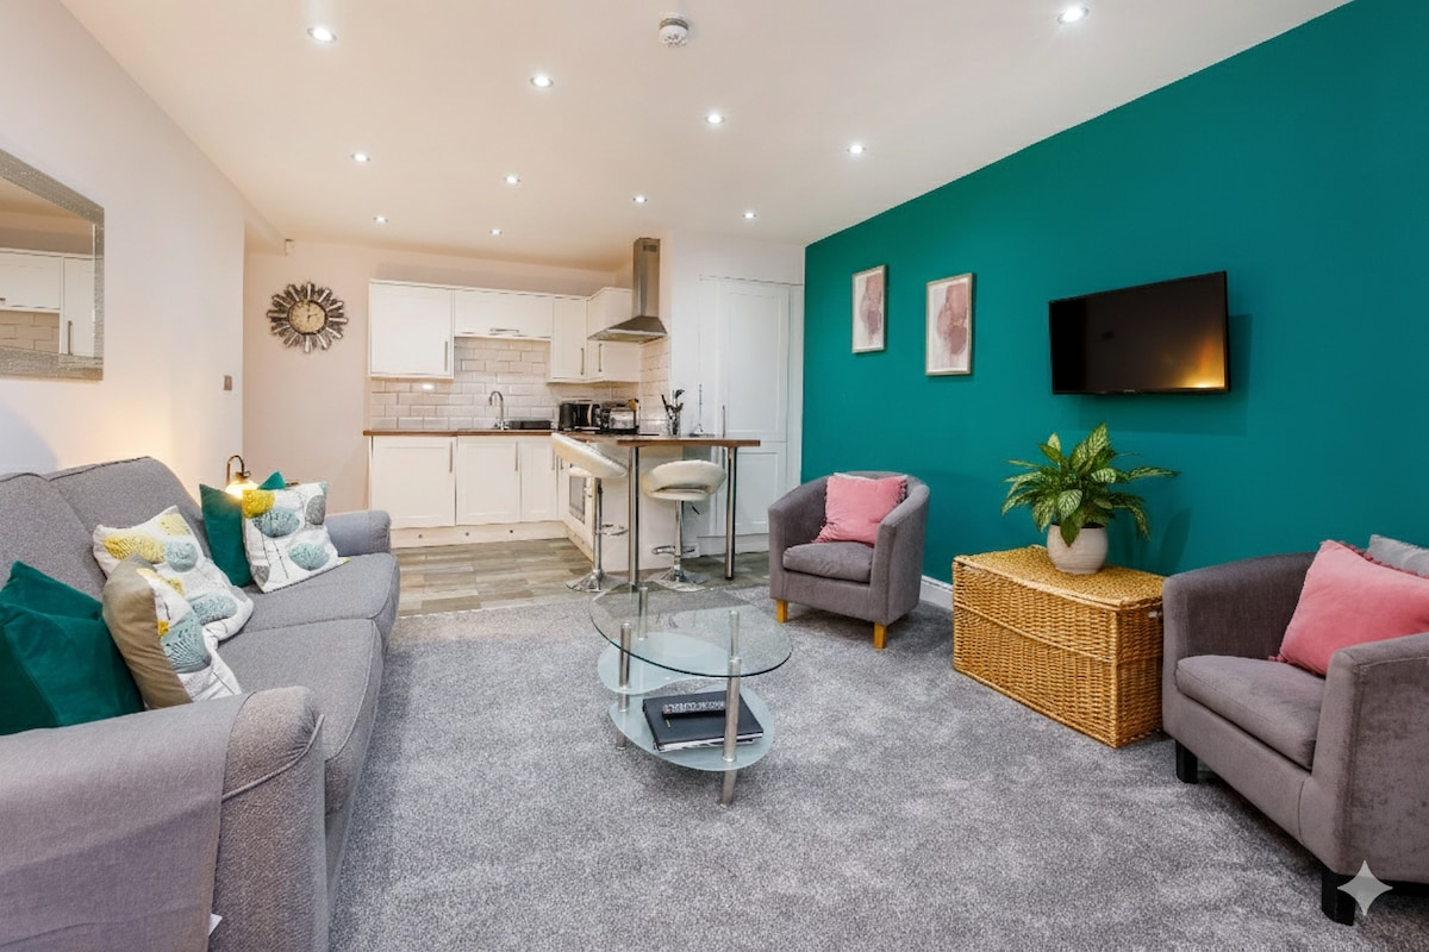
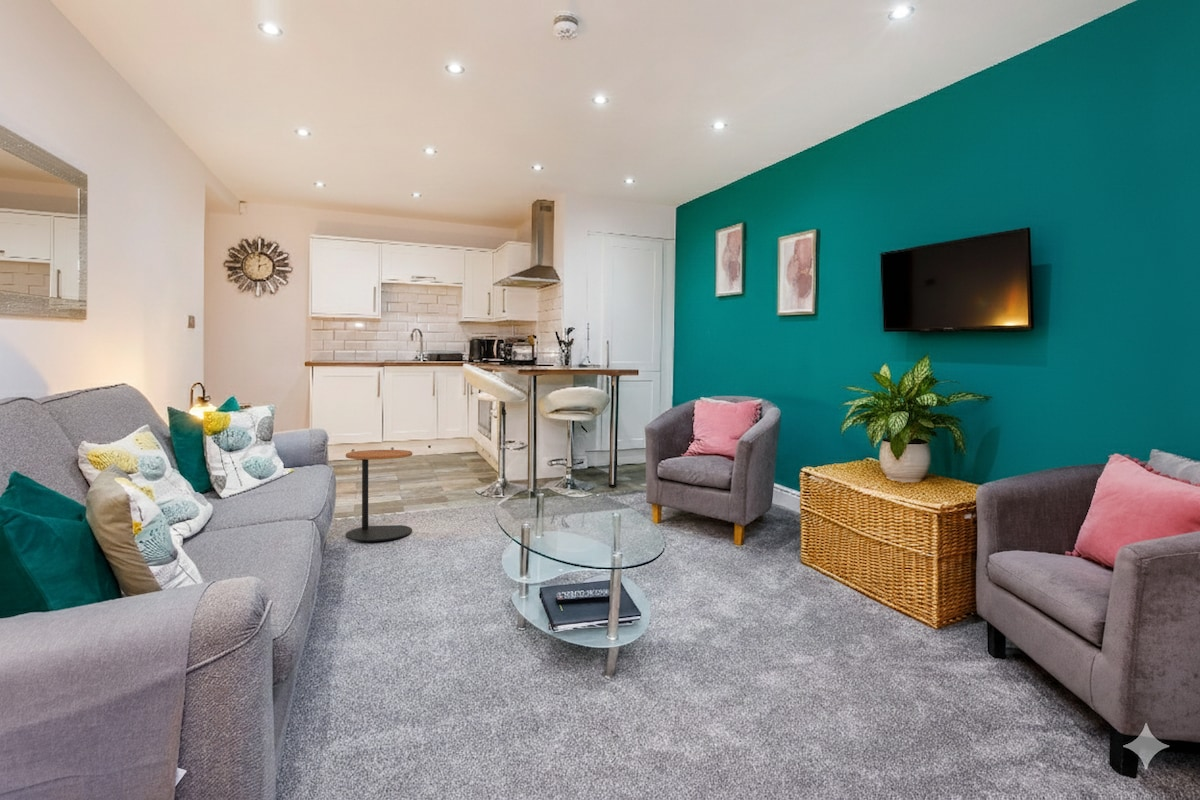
+ side table [345,449,413,542]
